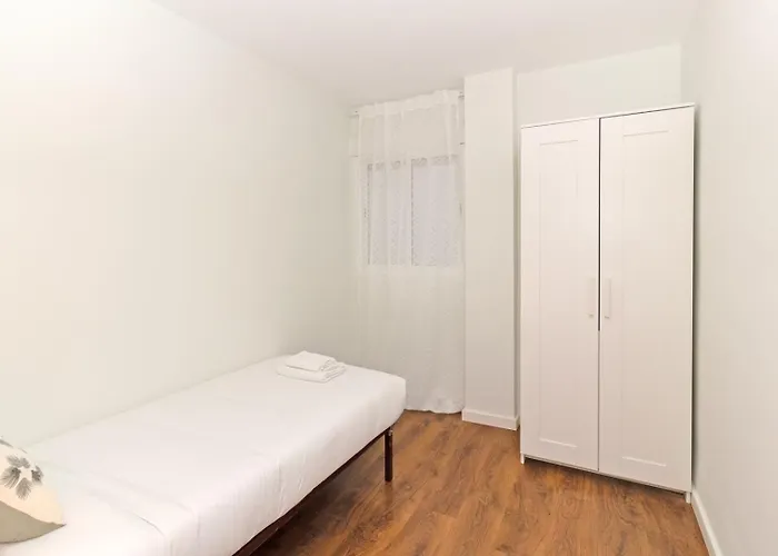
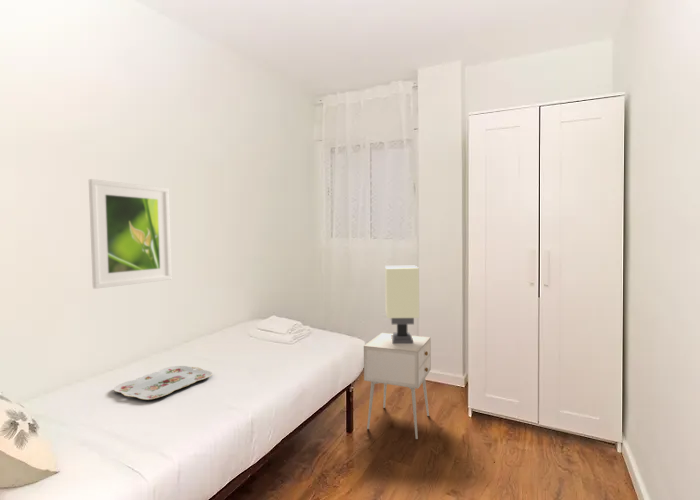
+ table lamp [384,265,420,344]
+ serving tray [113,365,213,401]
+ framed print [88,178,172,290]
+ nightstand [363,332,432,440]
